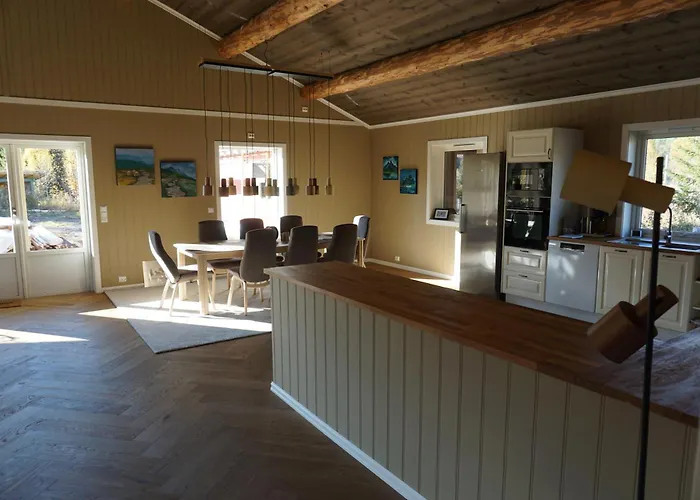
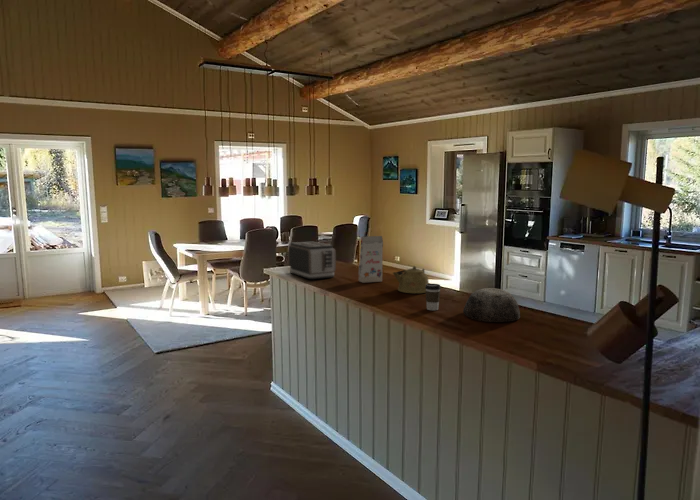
+ bowl [462,287,521,323]
+ toaster [288,241,337,280]
+ coffee cup [425,283,442,311]
+ gift box [357,235,384,284]
+ kettle [392,265,430,294]
